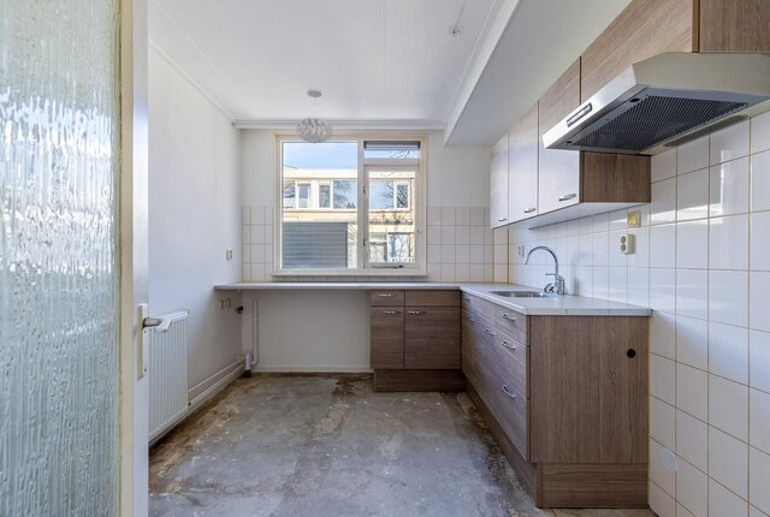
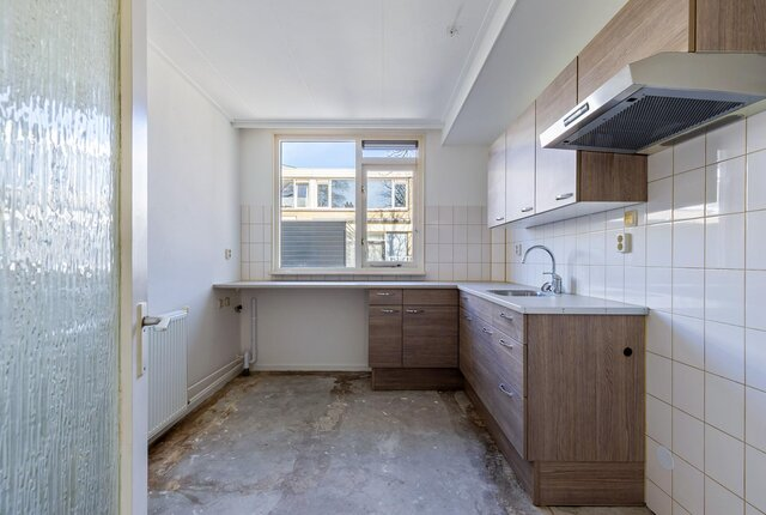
- pendant light [295,85,334,145]
